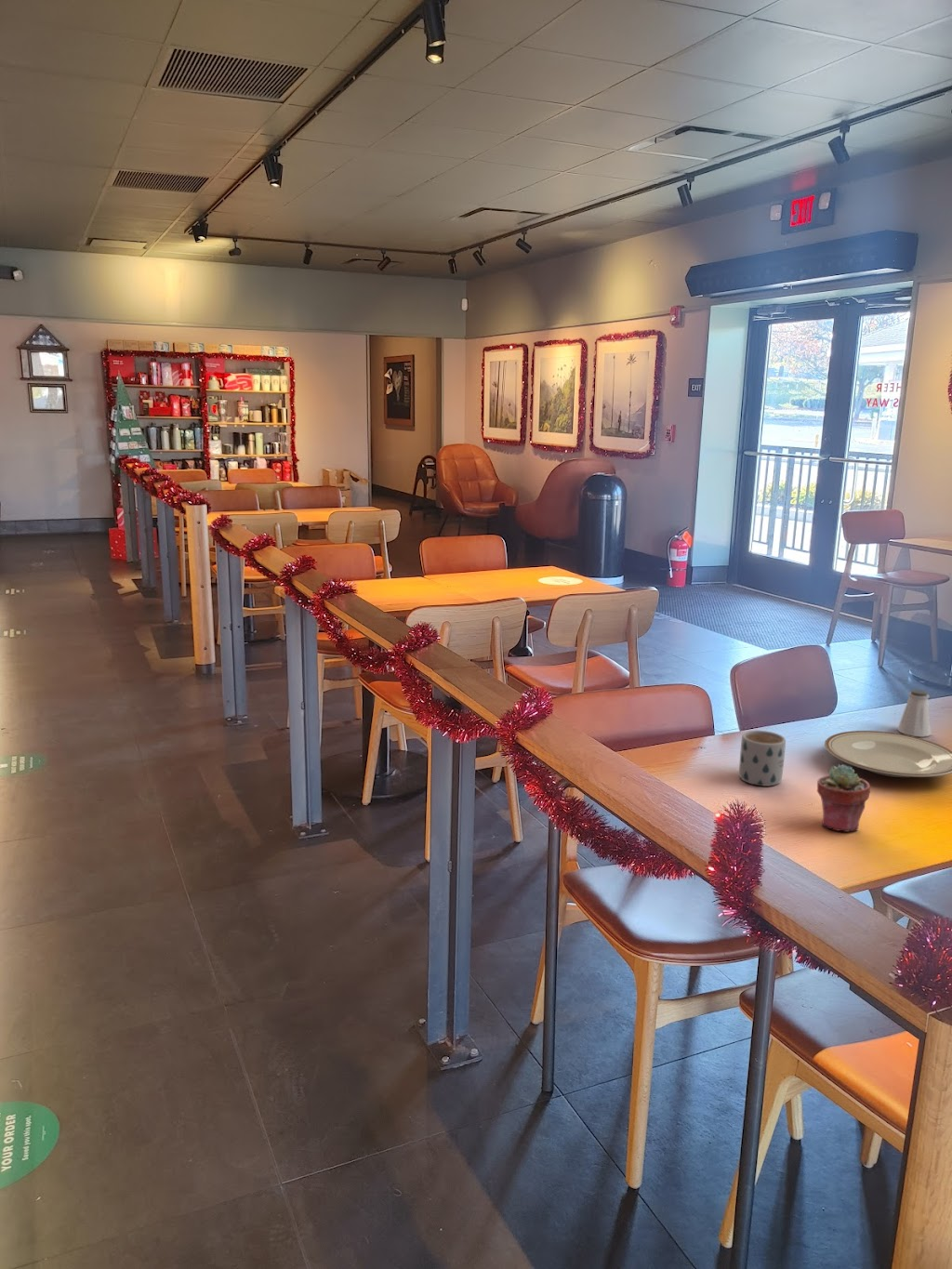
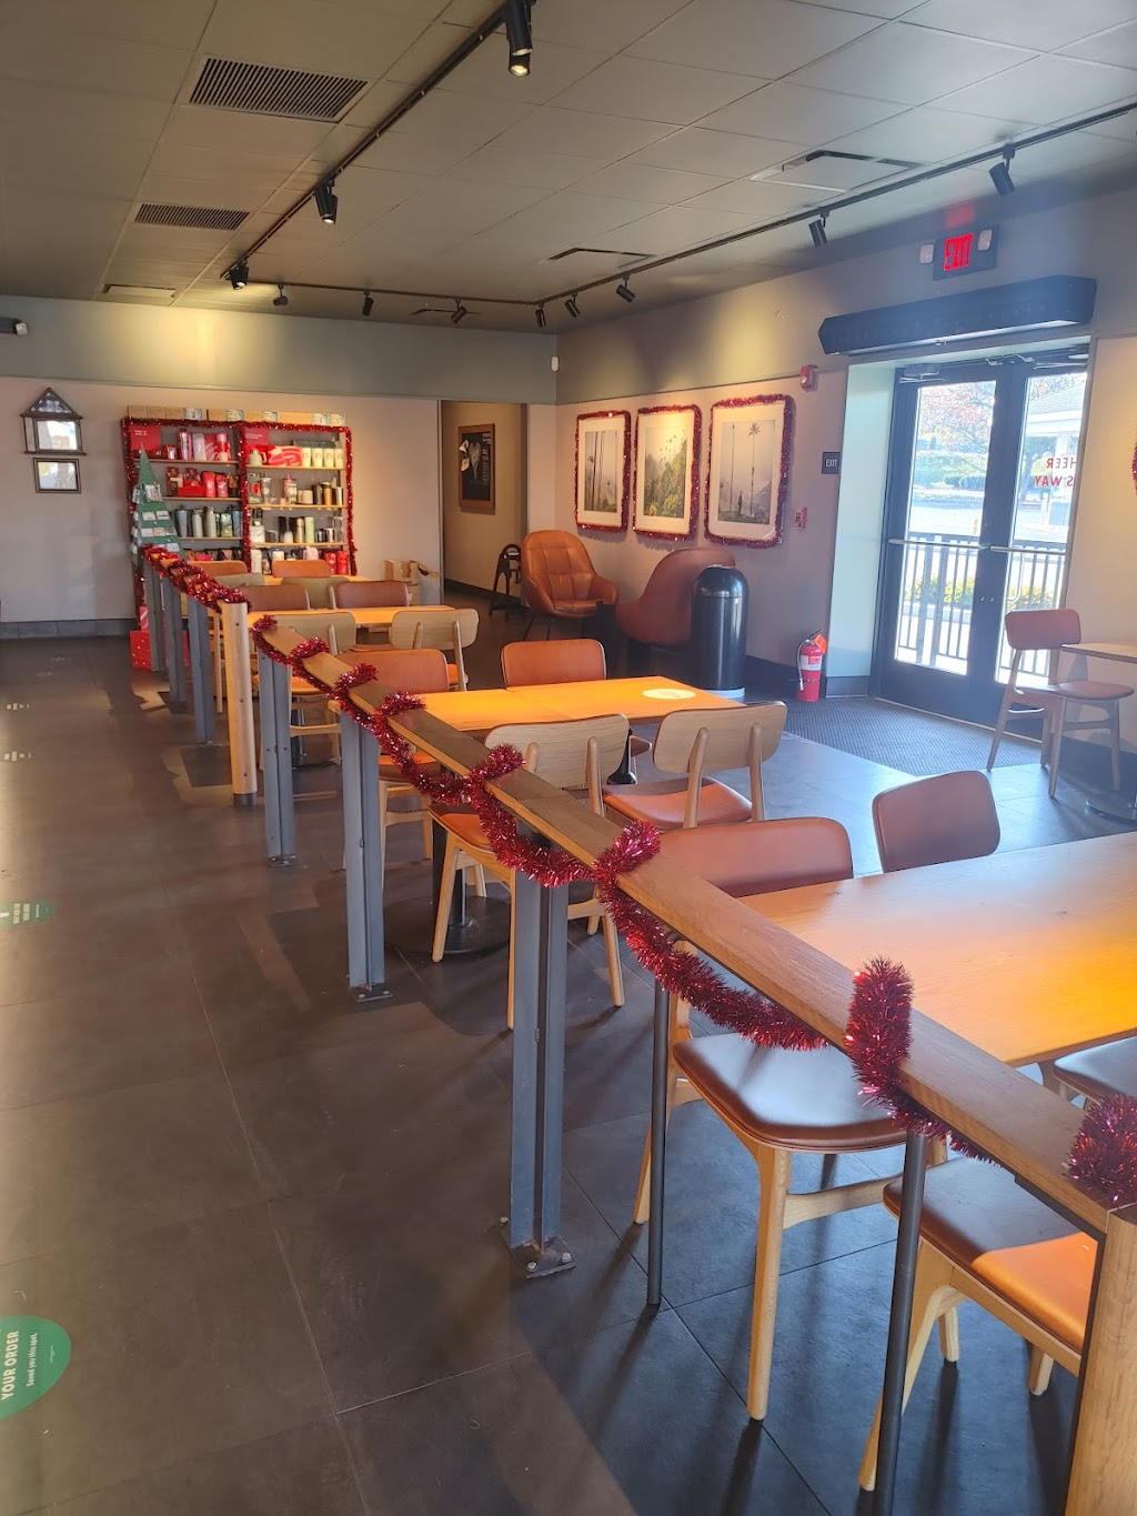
- plate [824,730,952,778]
- mug [738,730,787,787]
- saltshaker [896,689,932,738]
- potted succulent [816,763,871,833]
